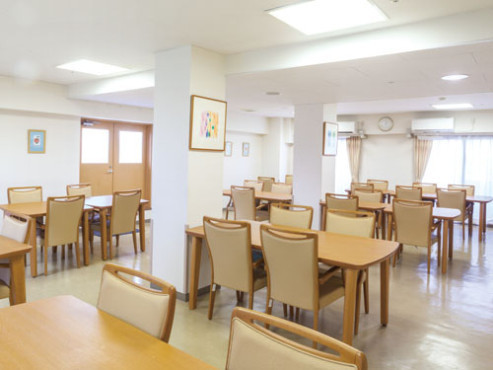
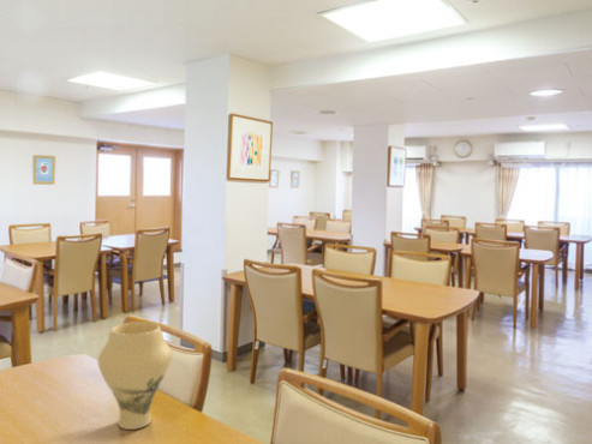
+ vase [96,320,173,431]
